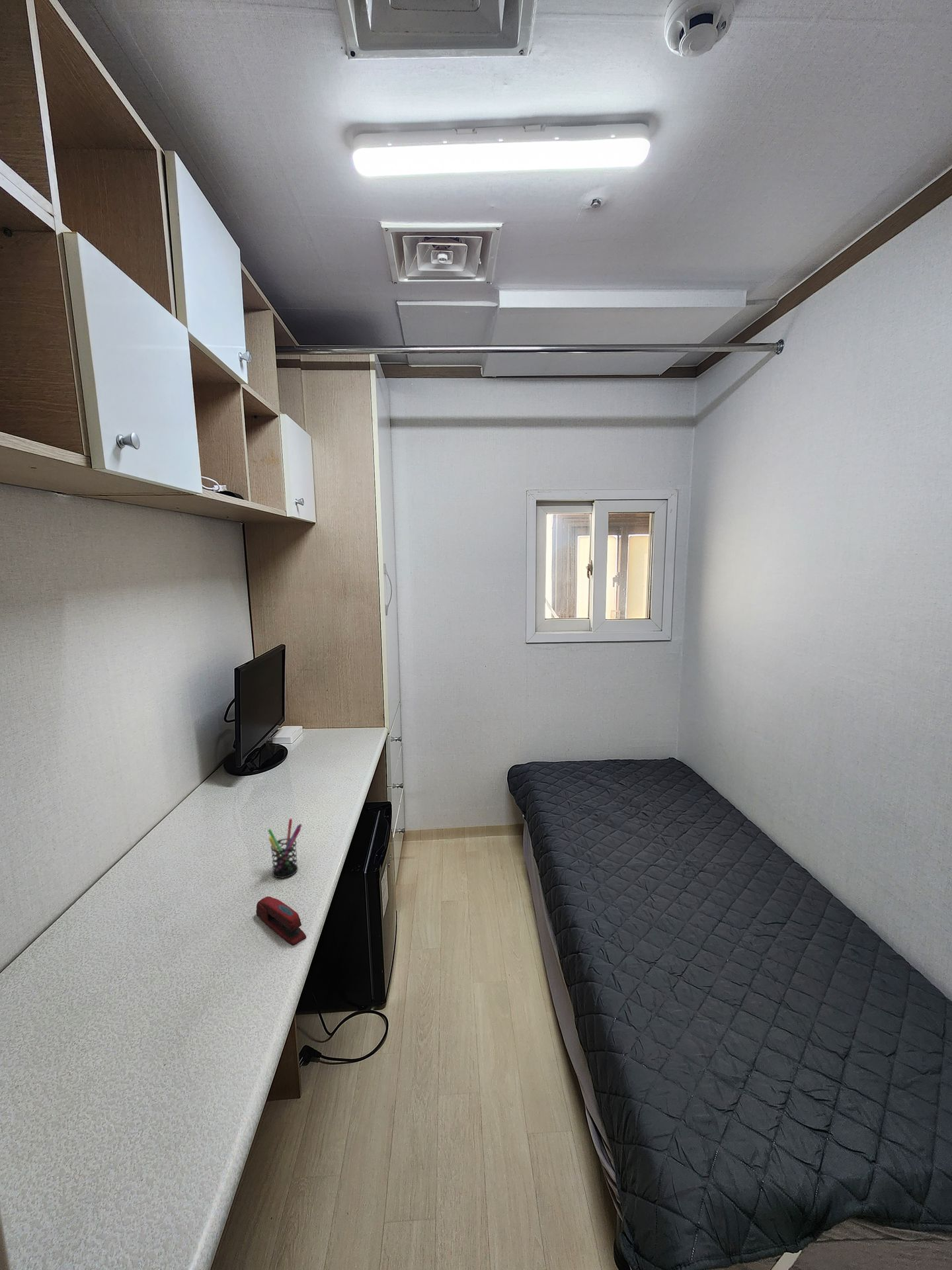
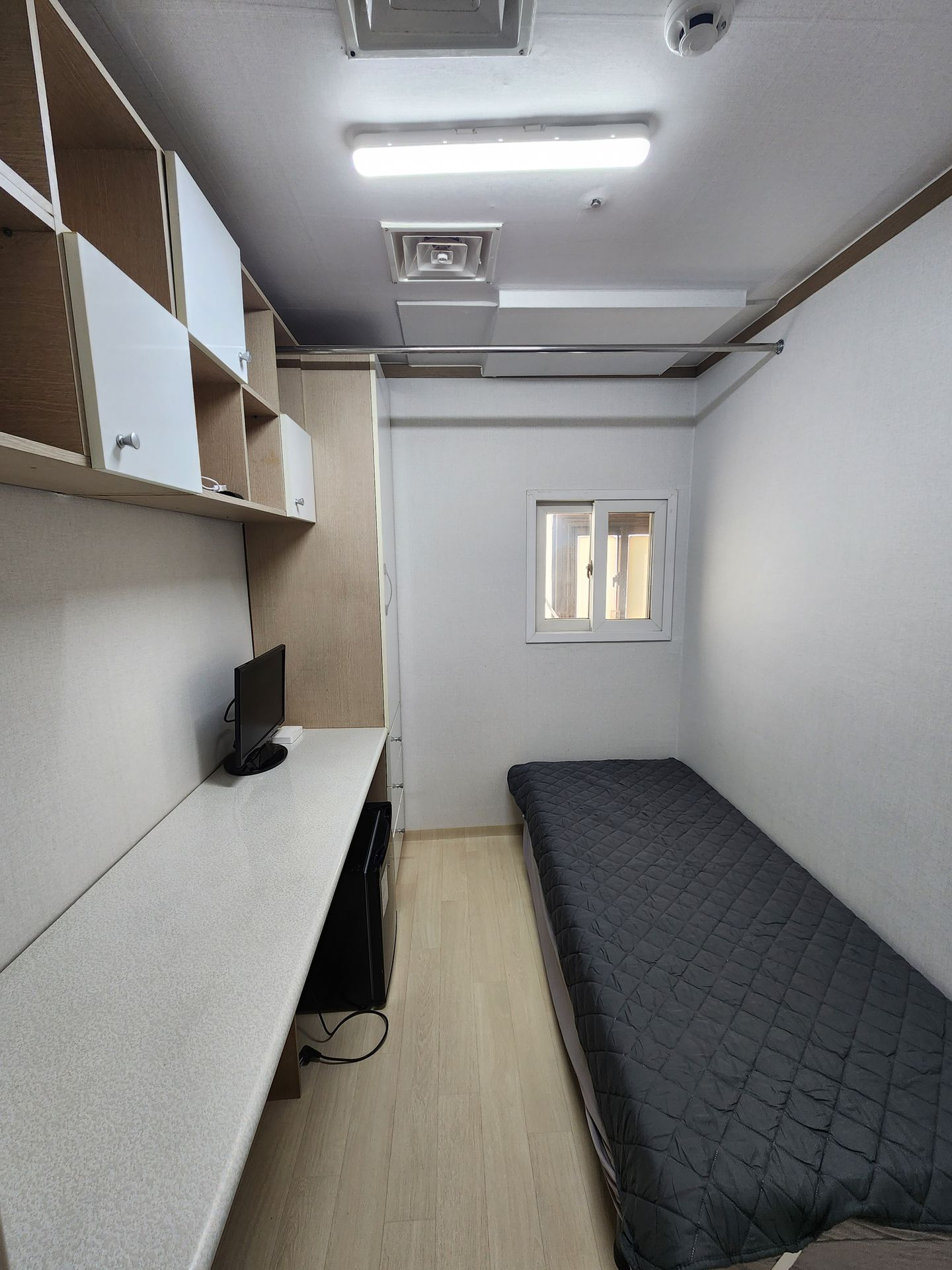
- stapler [255,896,307,947]
- pen holder [267,818,303,879]
